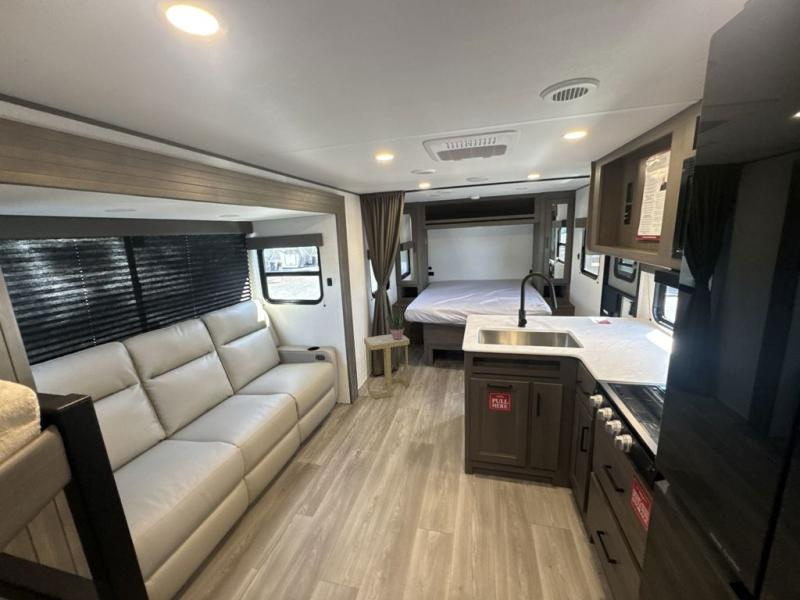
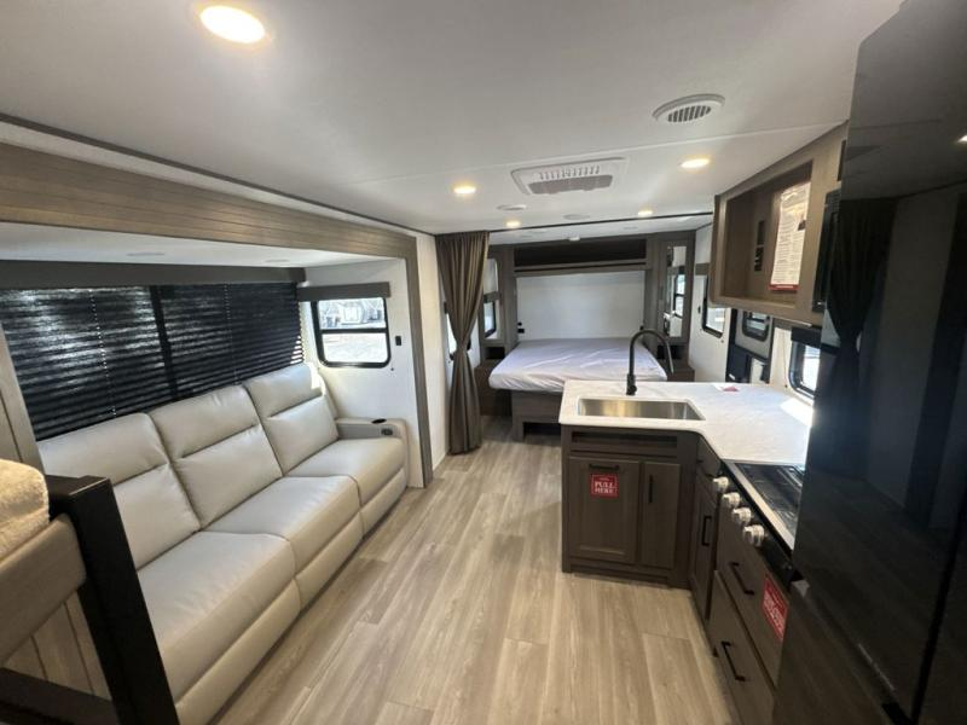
- side table [363,333,411,400]
- potted plant [384,307,406,340]
